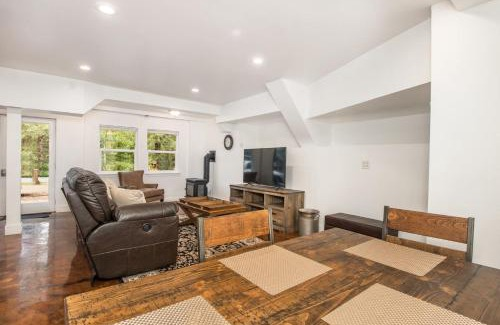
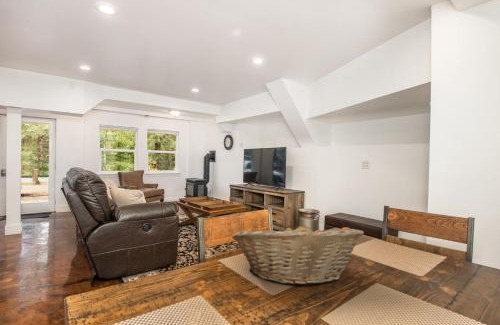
+ fruit basket [231,220,365,287]
